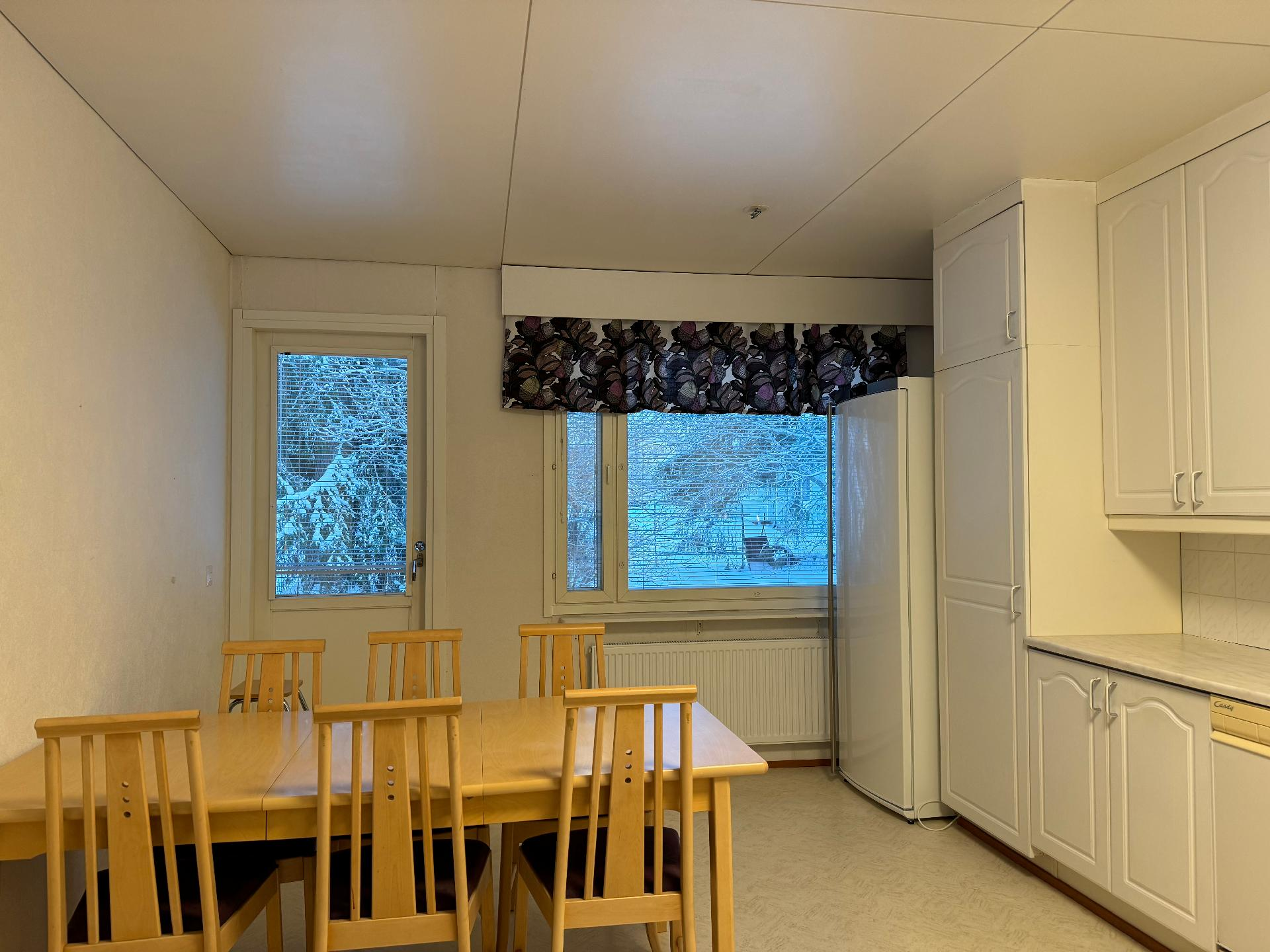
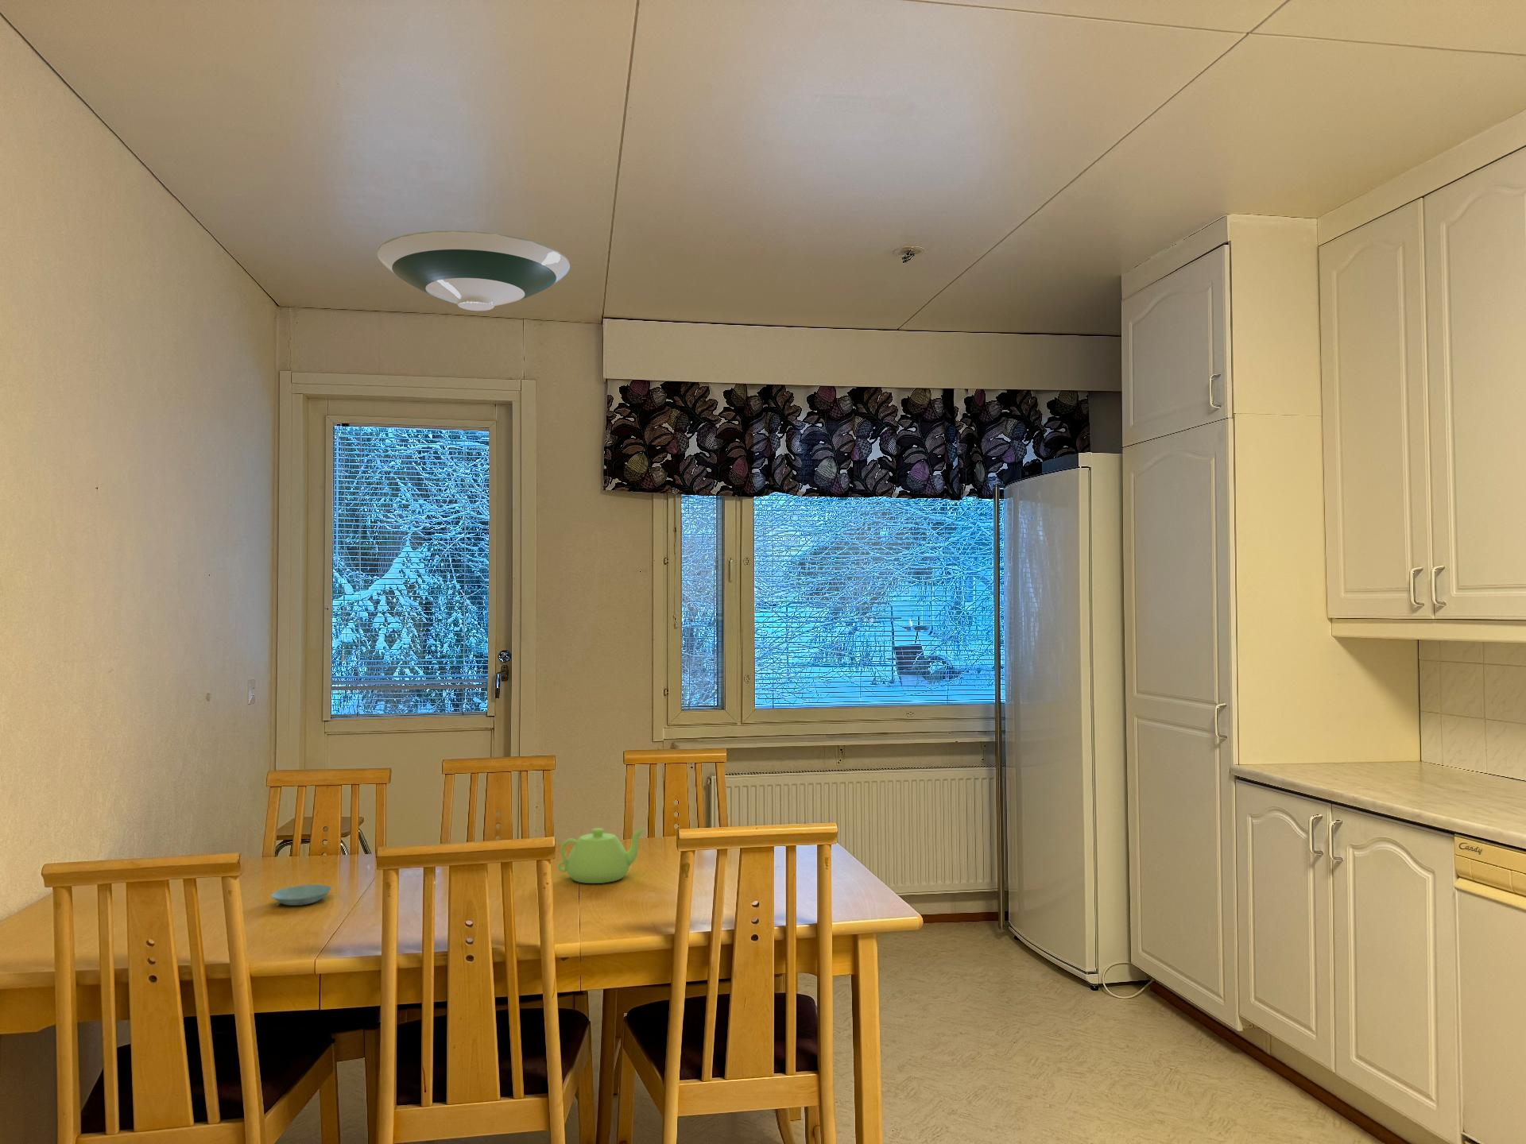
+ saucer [376,230,572,311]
+ teapot [558,827,646,884]
+ saucer [270,883,332,906]
